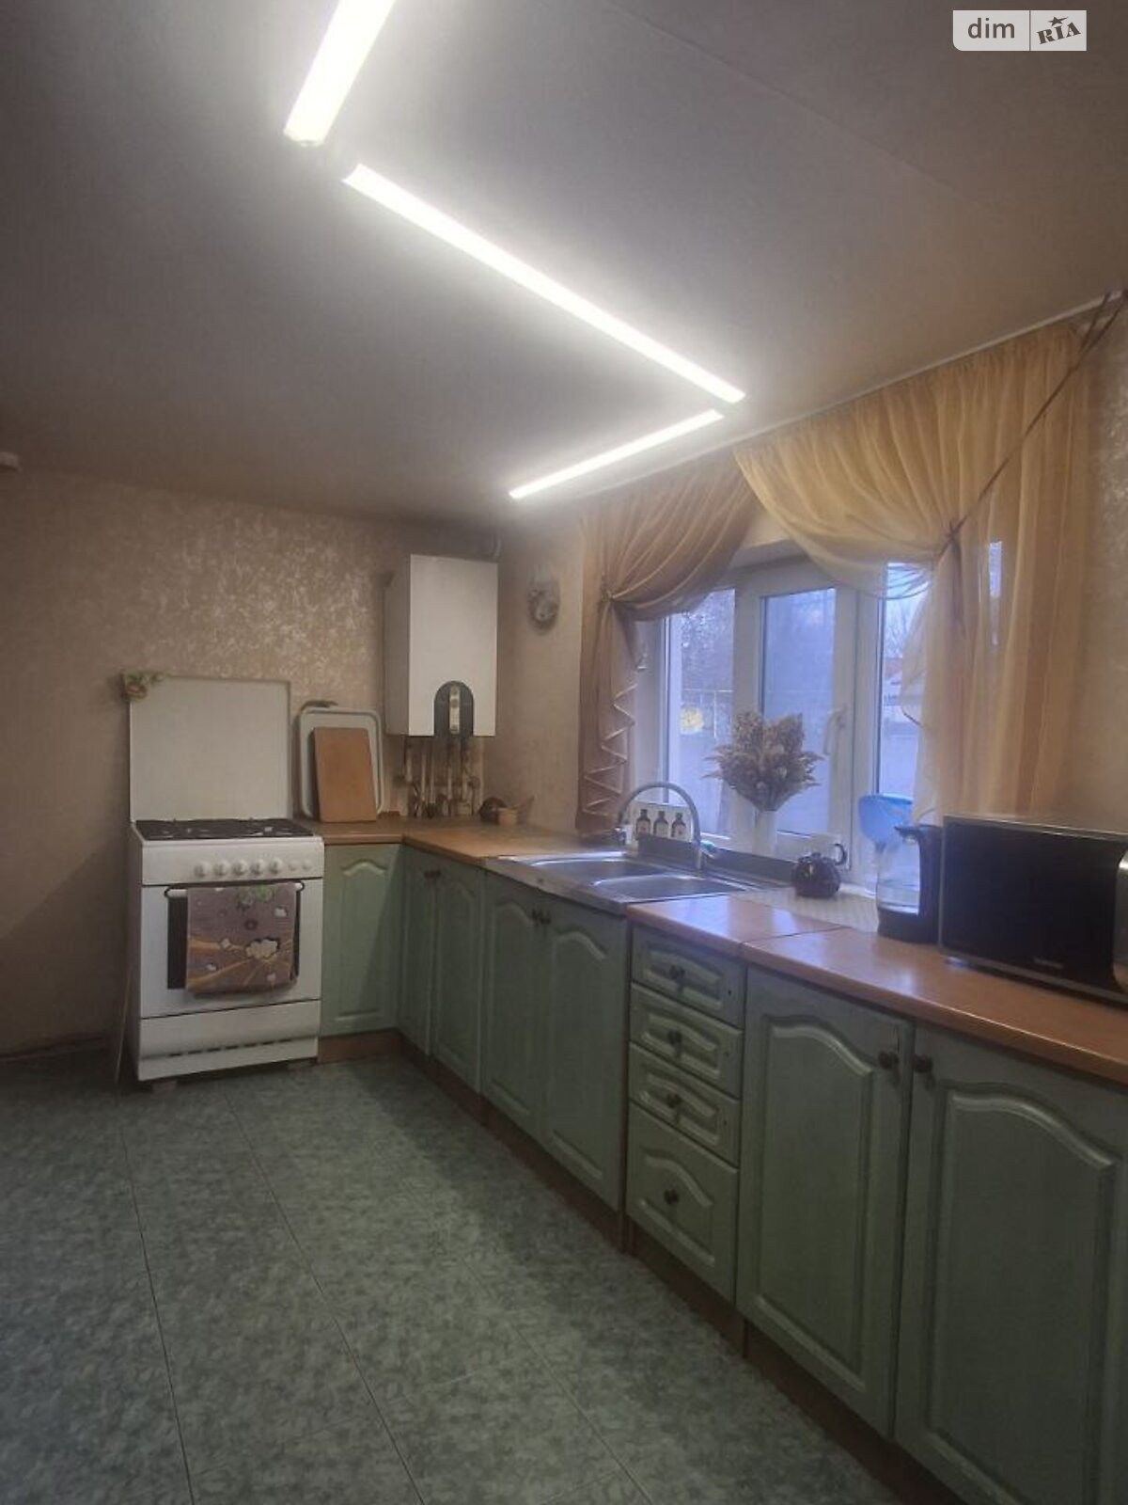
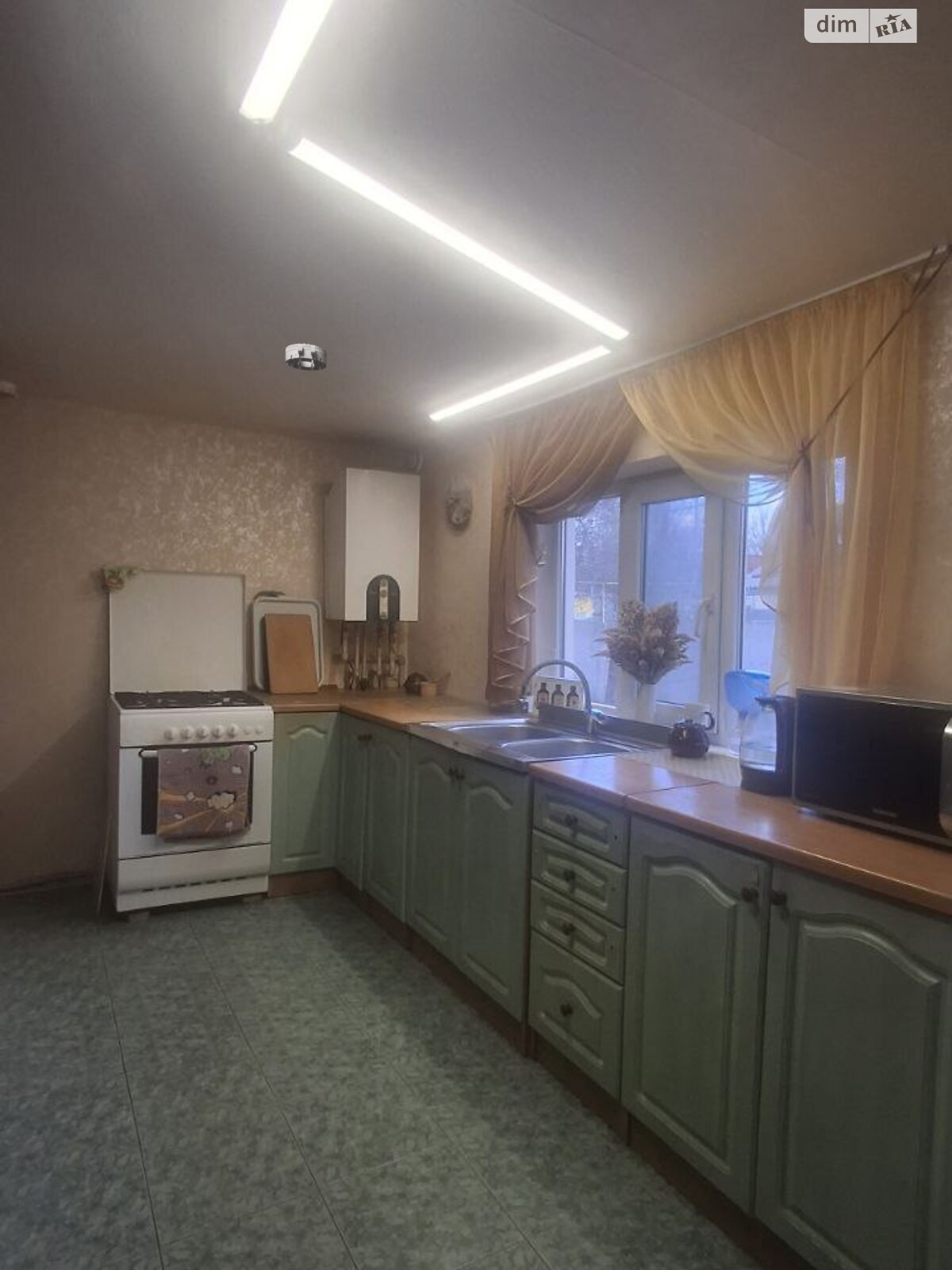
+ smoke detector [285,343,328,371]
